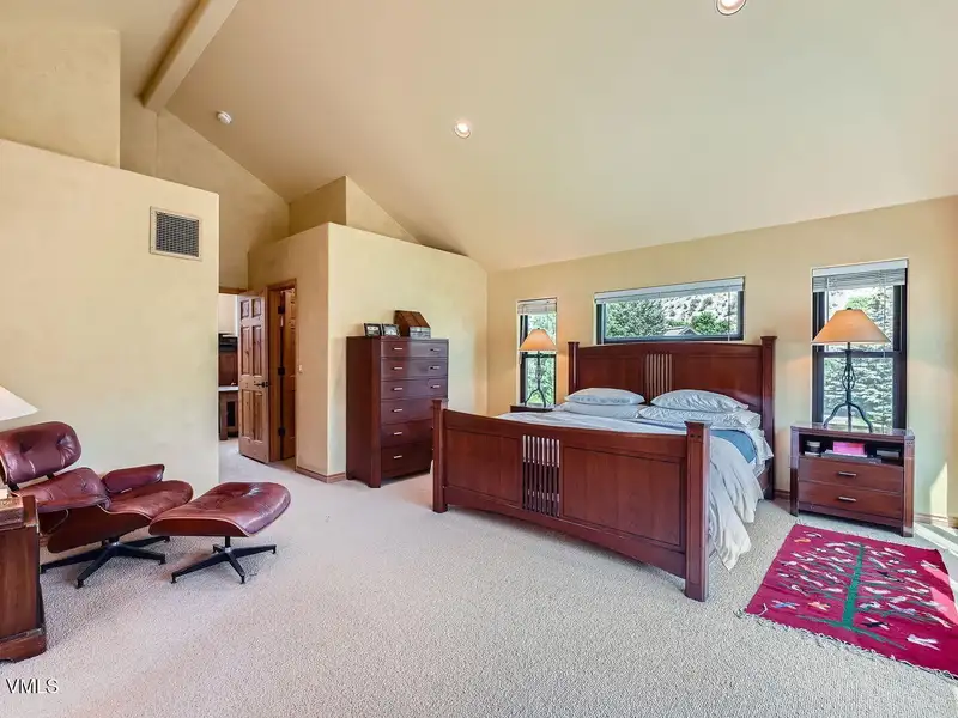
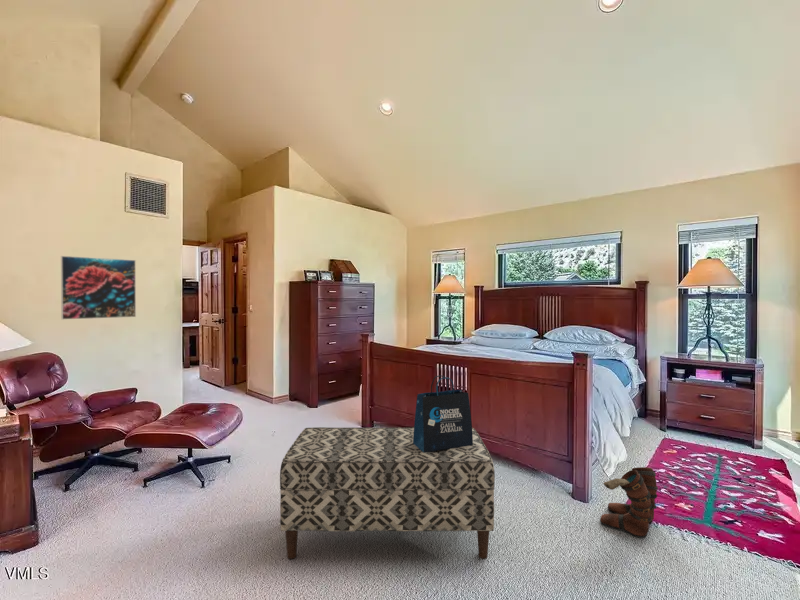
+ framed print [60,255,137,321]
+ bench [279,426,496,560]
+ boots [599,466,659,538]
+ tote bag [413,375,473,453]
